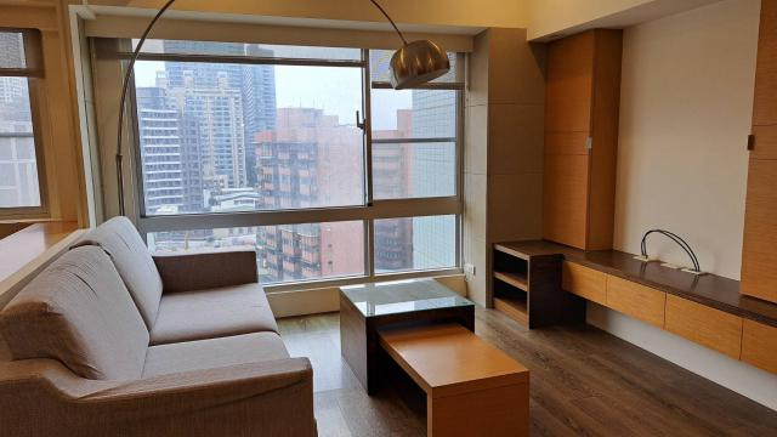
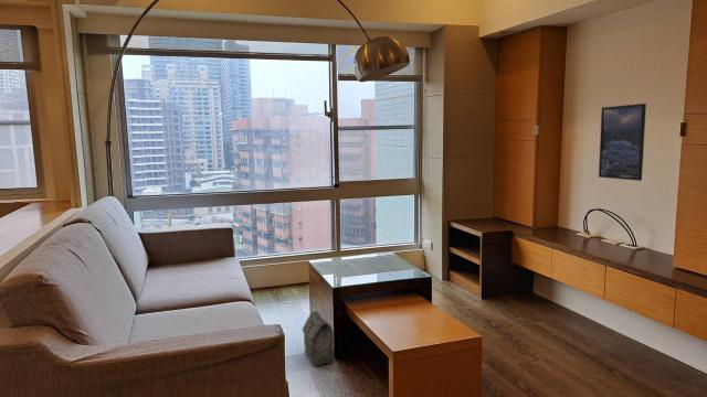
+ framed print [598,103,647,182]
+ bag [302,310,336,367]
